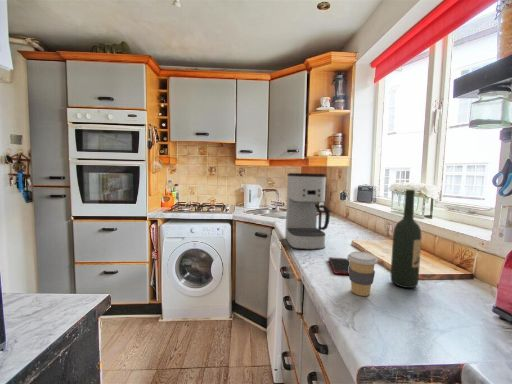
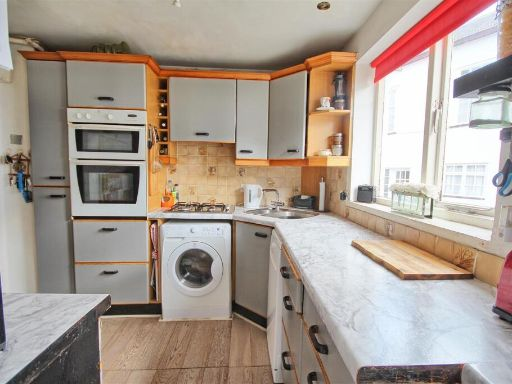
- coffee cup [346,251,379,297]
- coffee maker [284,172,331,251]
- wine bottle [390,189,422,289]
- cell phone [328,256,350,276]
